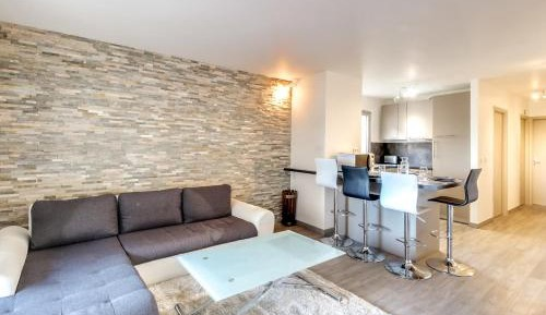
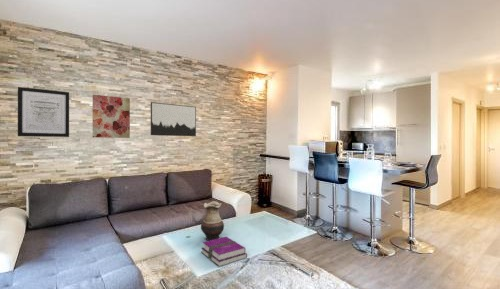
+ wall art [150,101,197,137]
+ vase [200,200,225,241]
+ wall art [17,86,70,138]
+ hardback book [200,236,248,268]
+ wall art [92,94,131,139]
